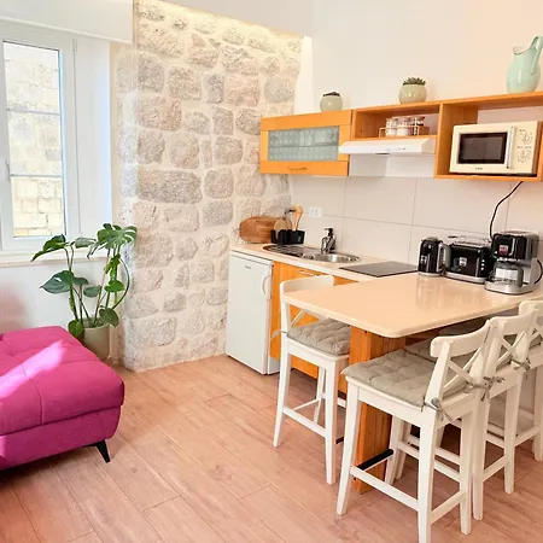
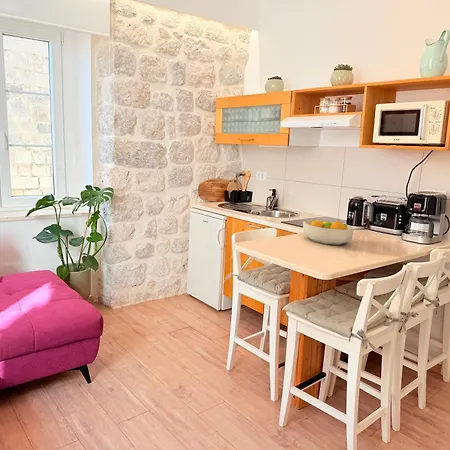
+ fruit bowl [302,219,355,246]
